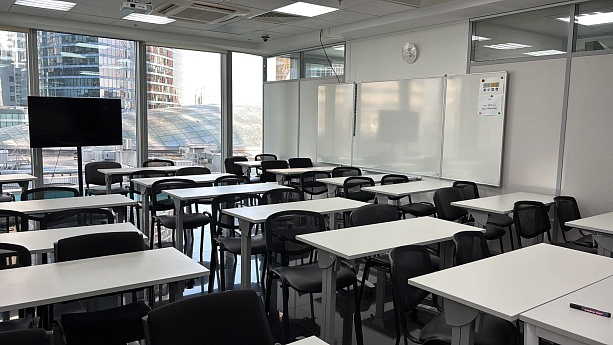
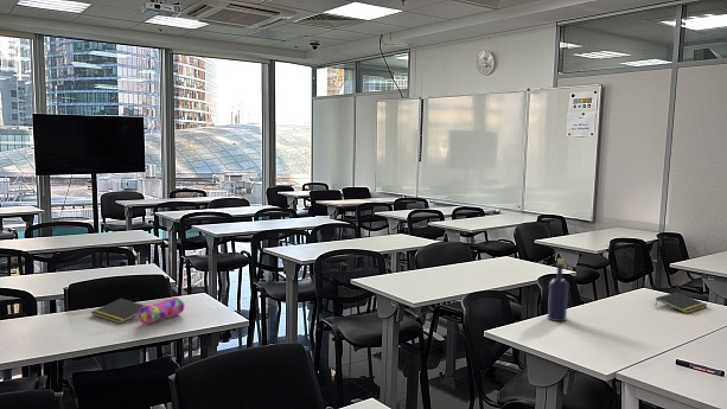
+ notepad [90,298,146,325]
+ bottle [547,257,569,322]
+ pencil case [138,295,185,326]
+ notepad [655,290,708,314]
